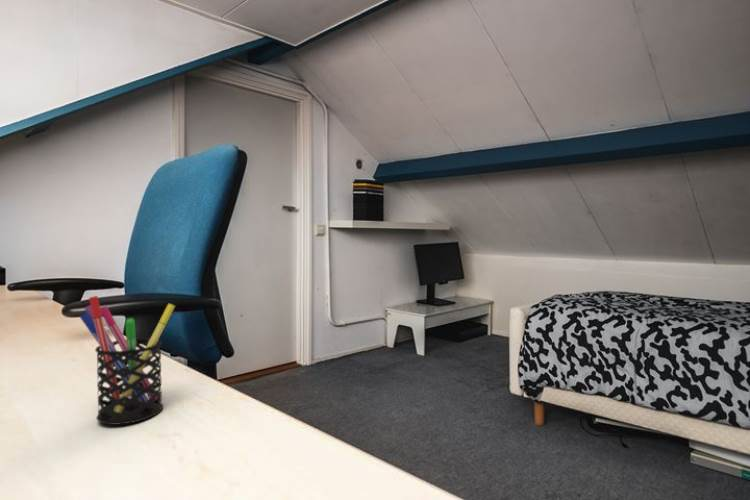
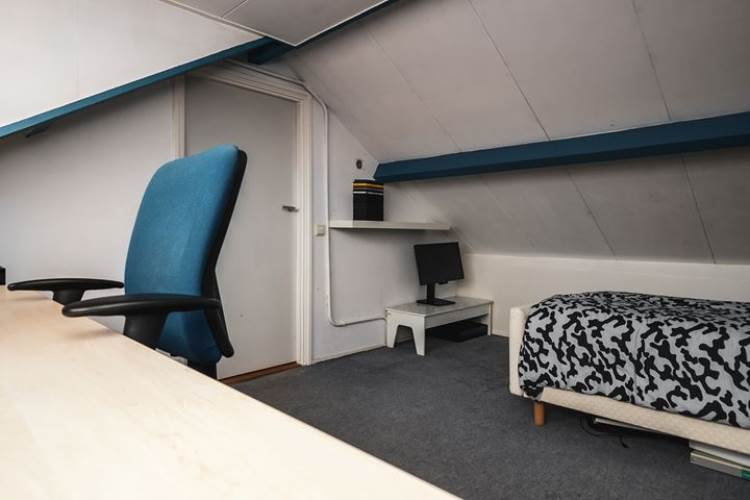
- pen holder [79,295,176,426]
